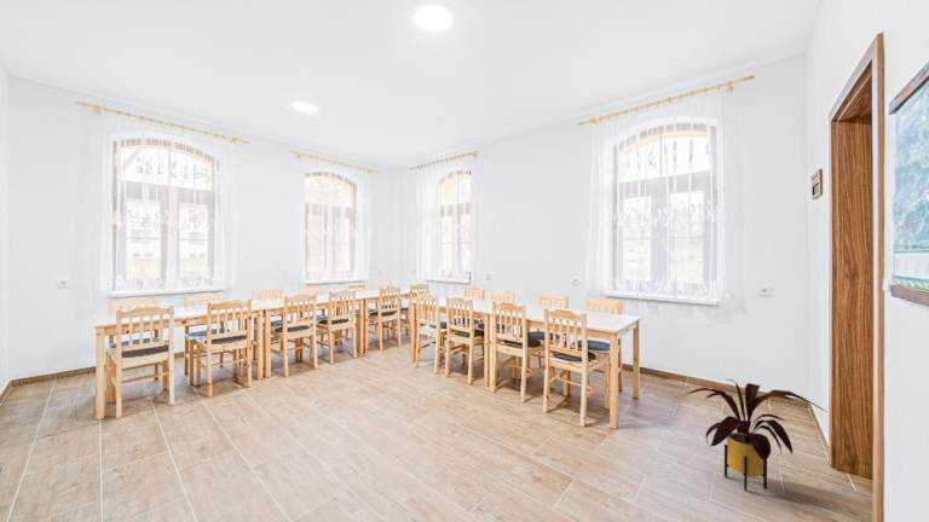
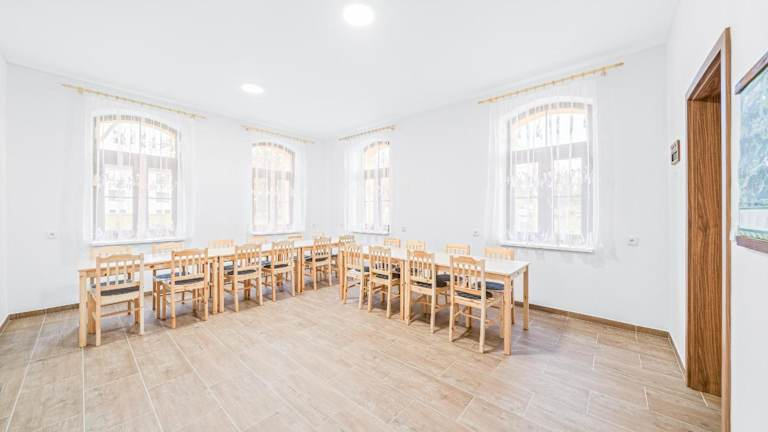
- house plant [685,378,827,492]
